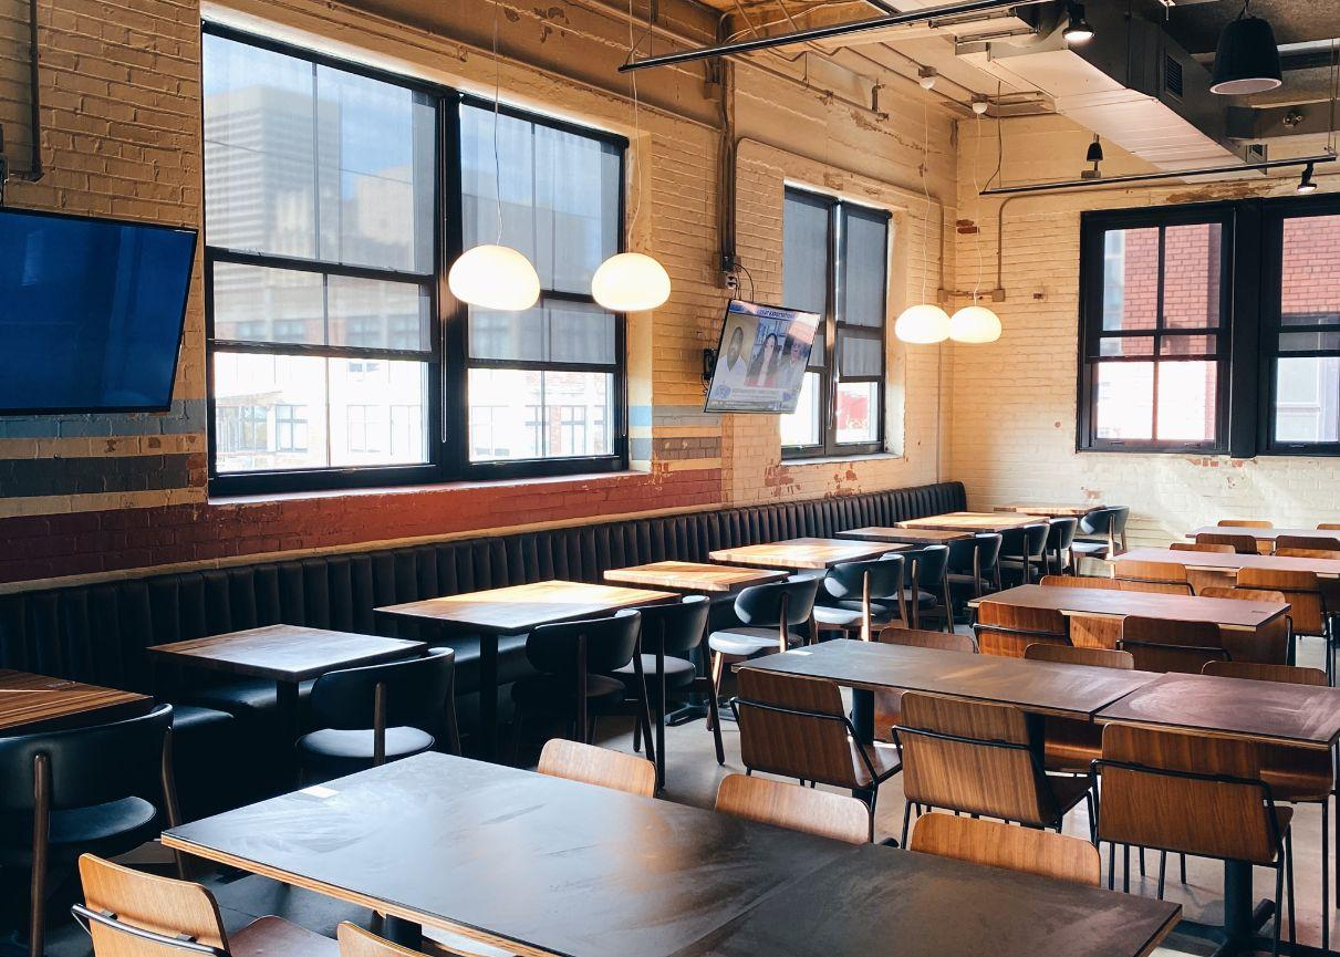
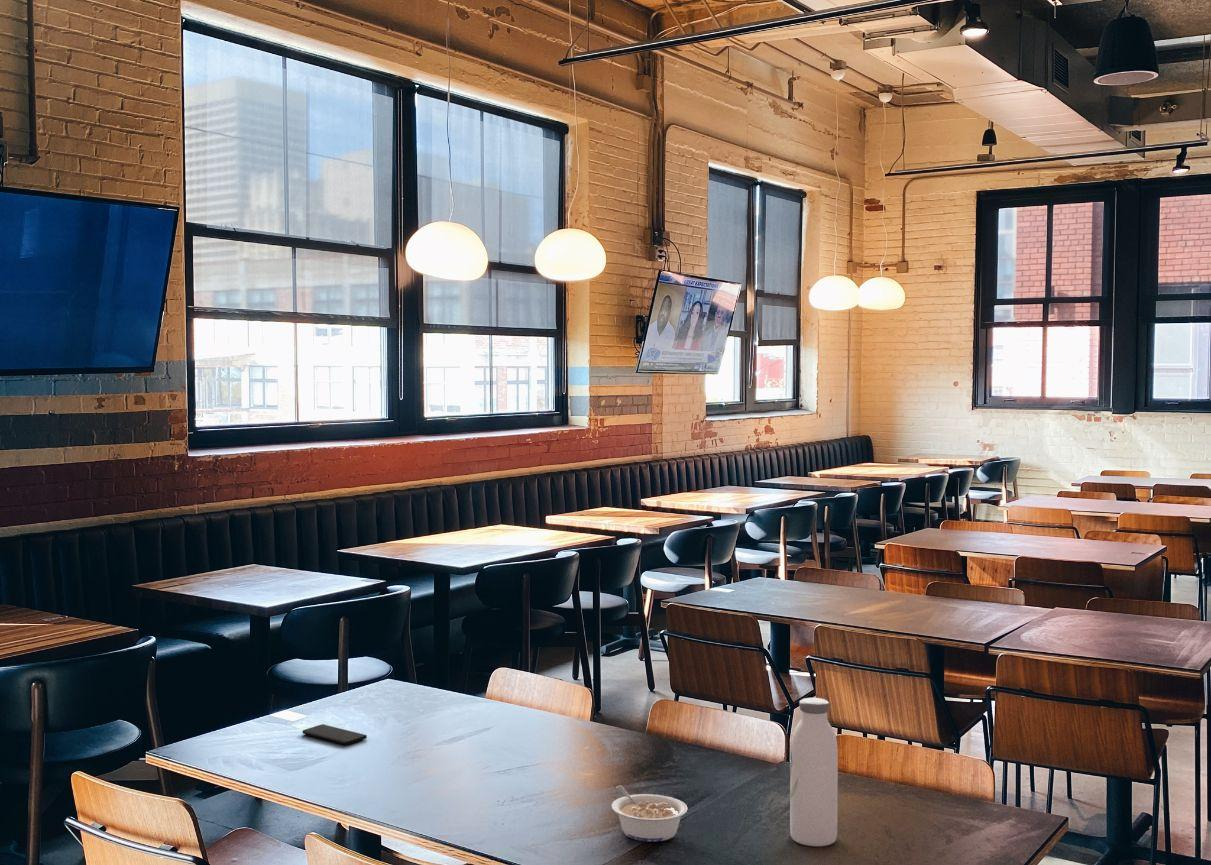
+ legume [611,784,689,843]
+ smartphone [302,723,368,746]
+ water bottle [789,697,839,847]
